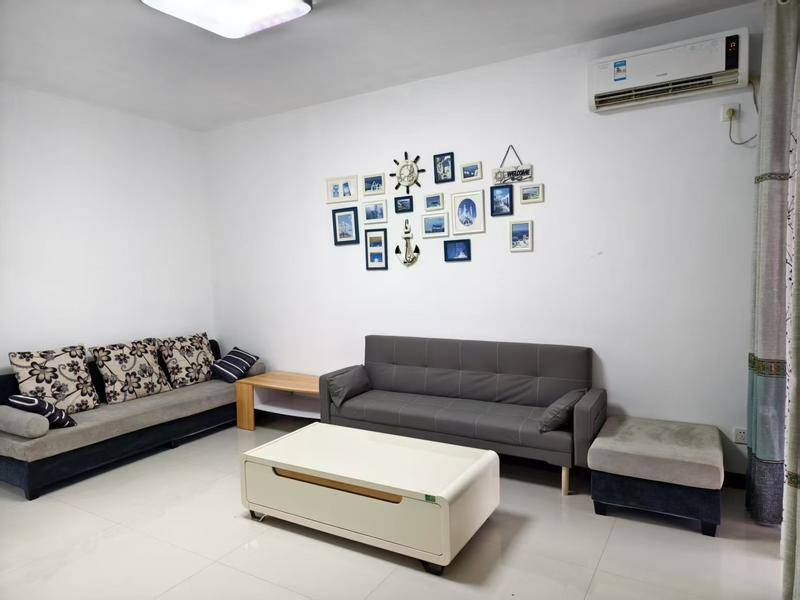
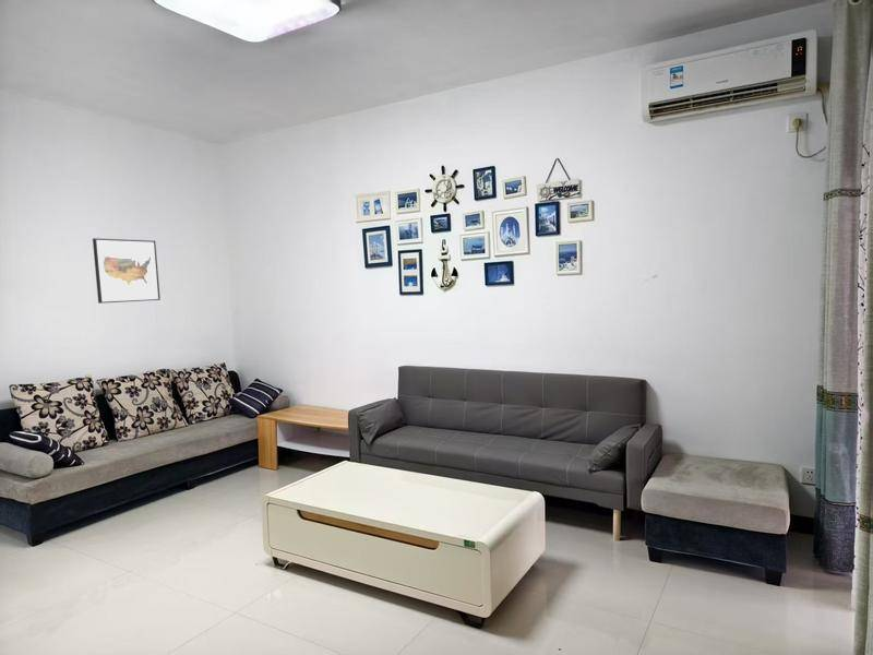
+ wall art [92,237,162,305]
